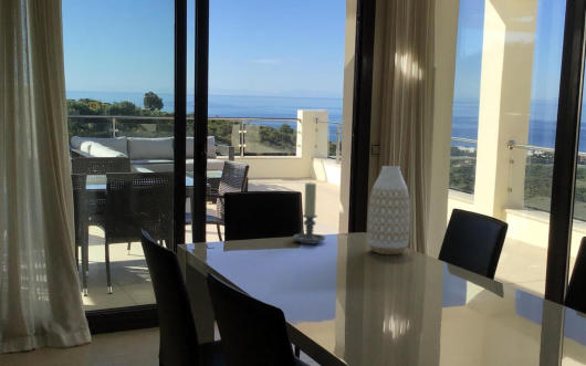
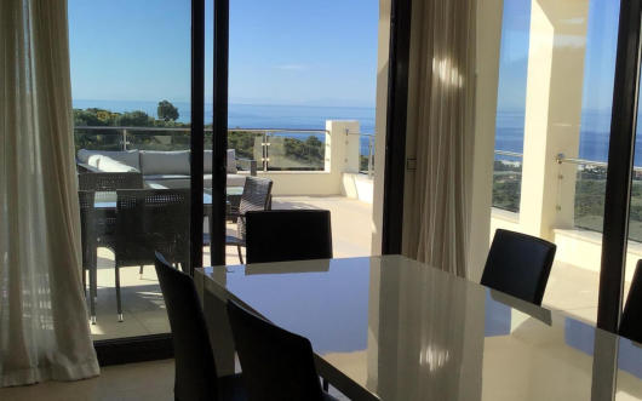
- vase [366,165,411,255]
- candle holder [292,181,326,245]
